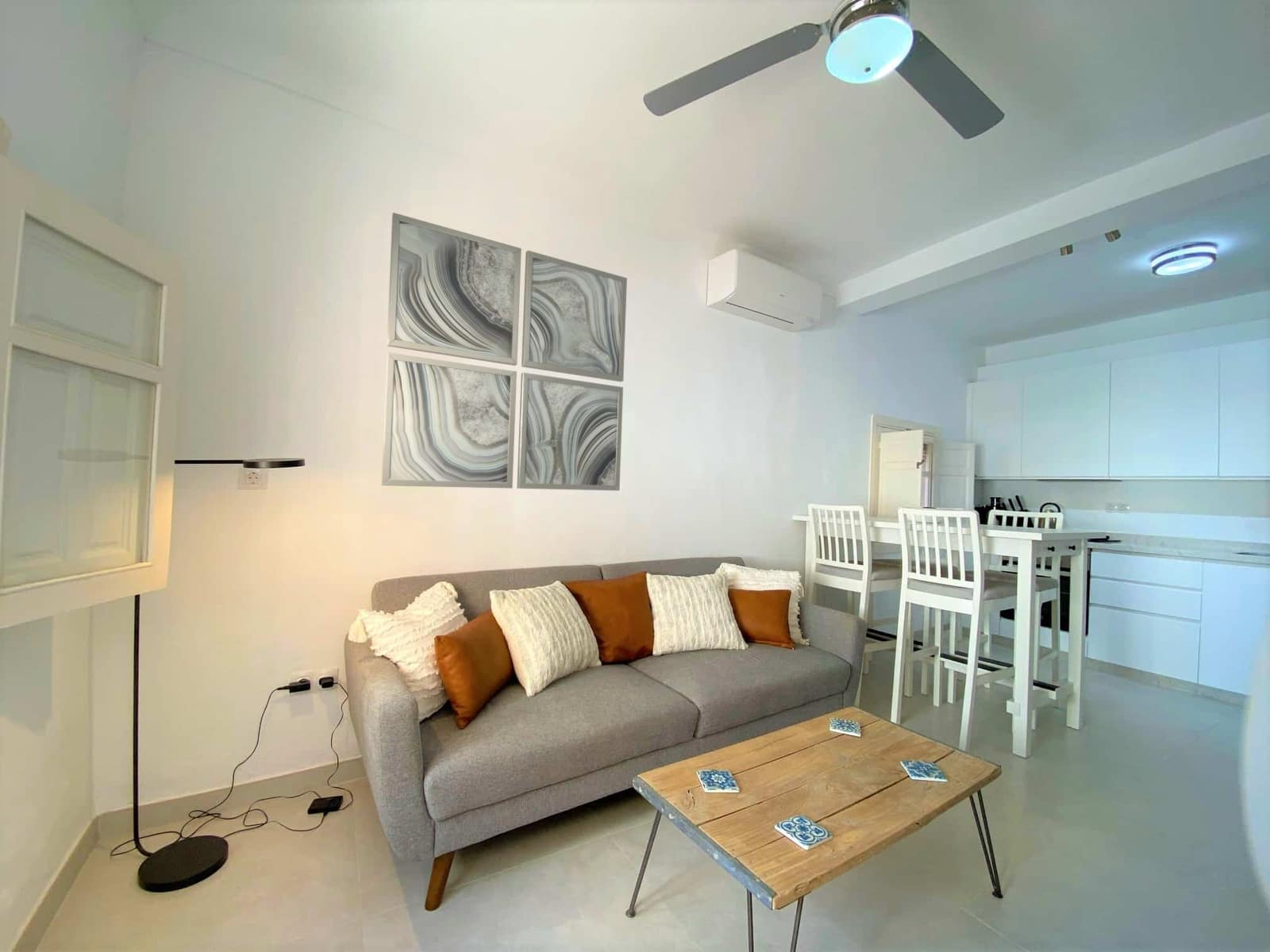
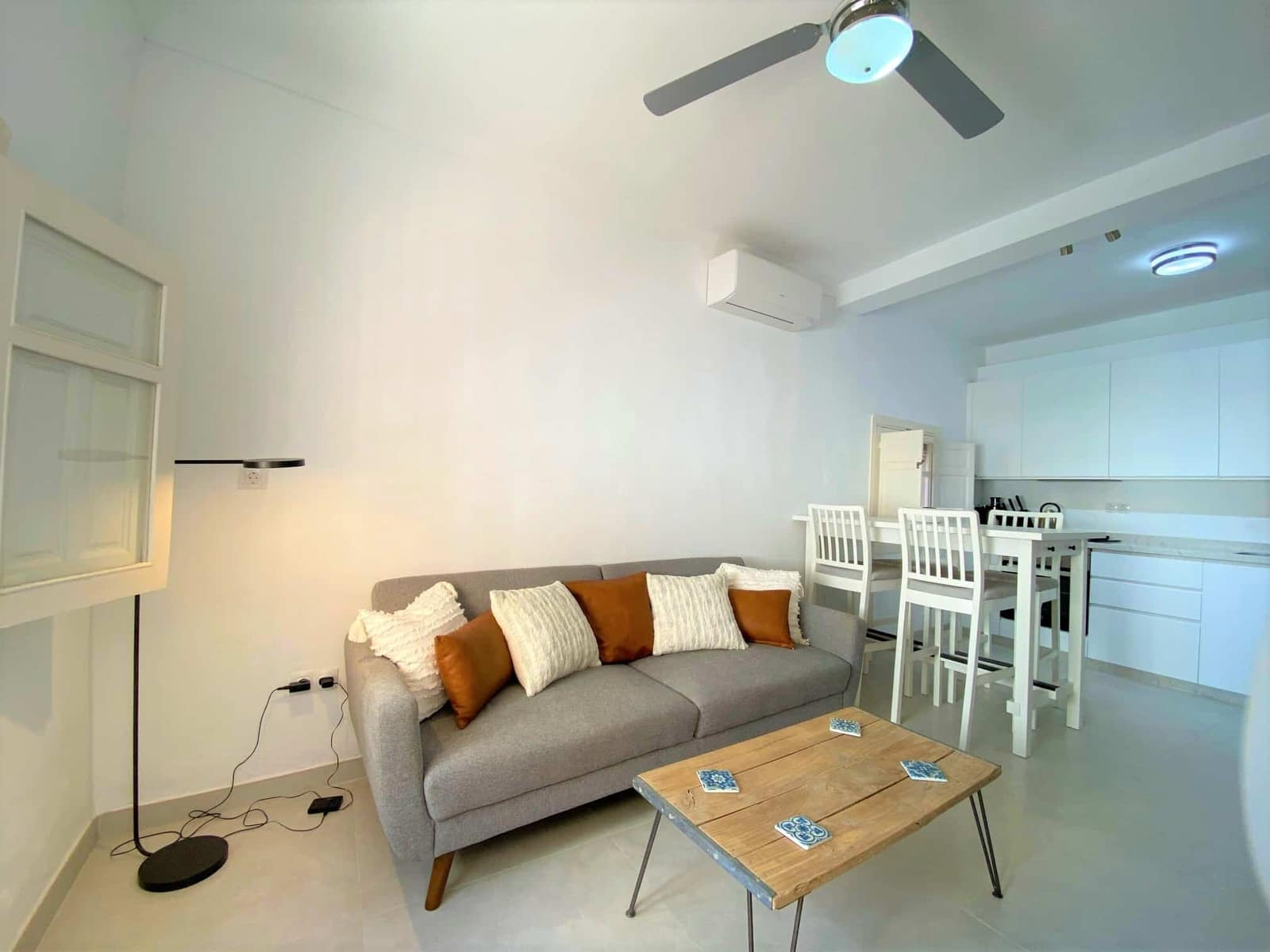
- wall art [381,212,628,492]
